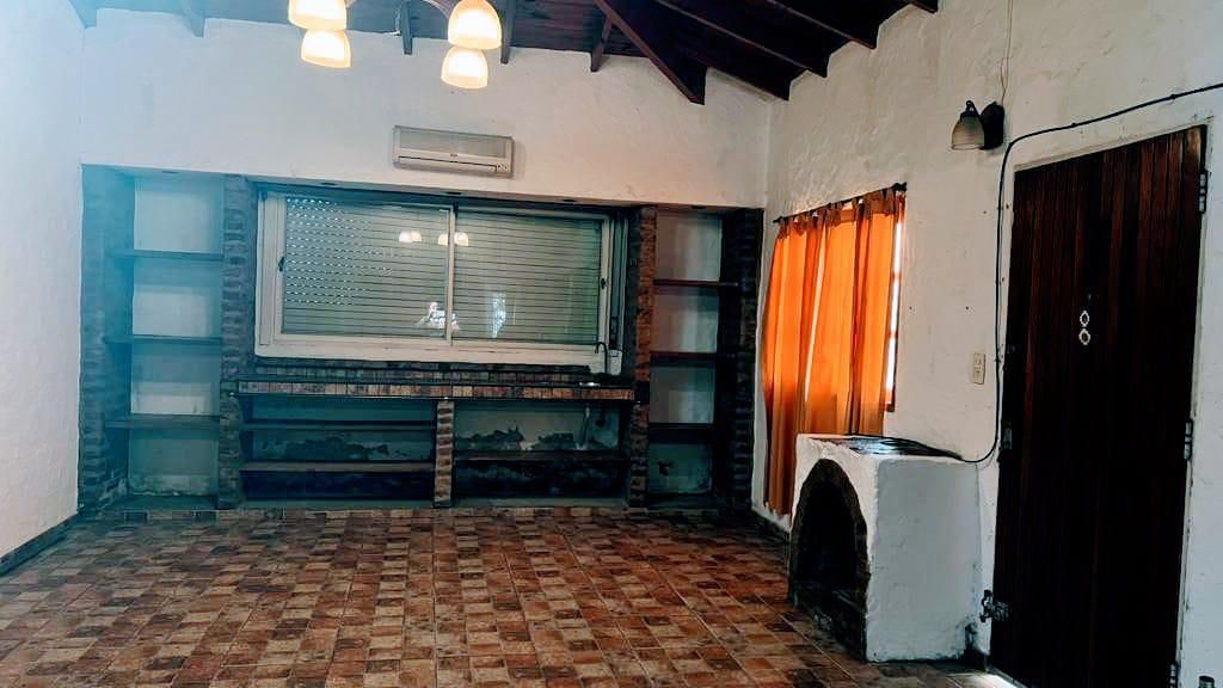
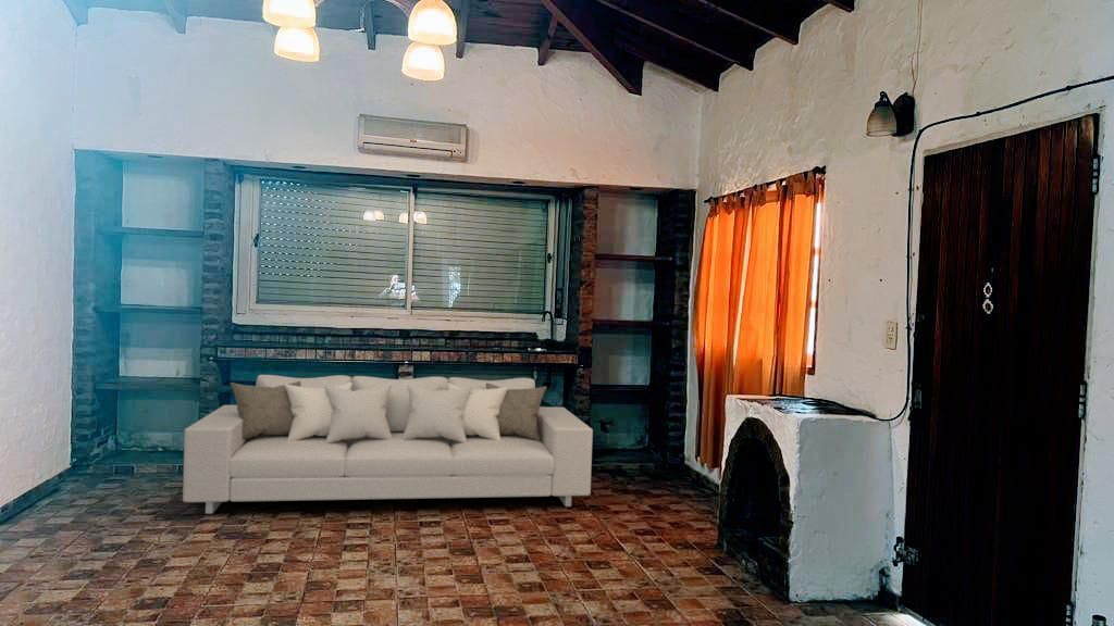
+ sofa [182,374,594,514]
